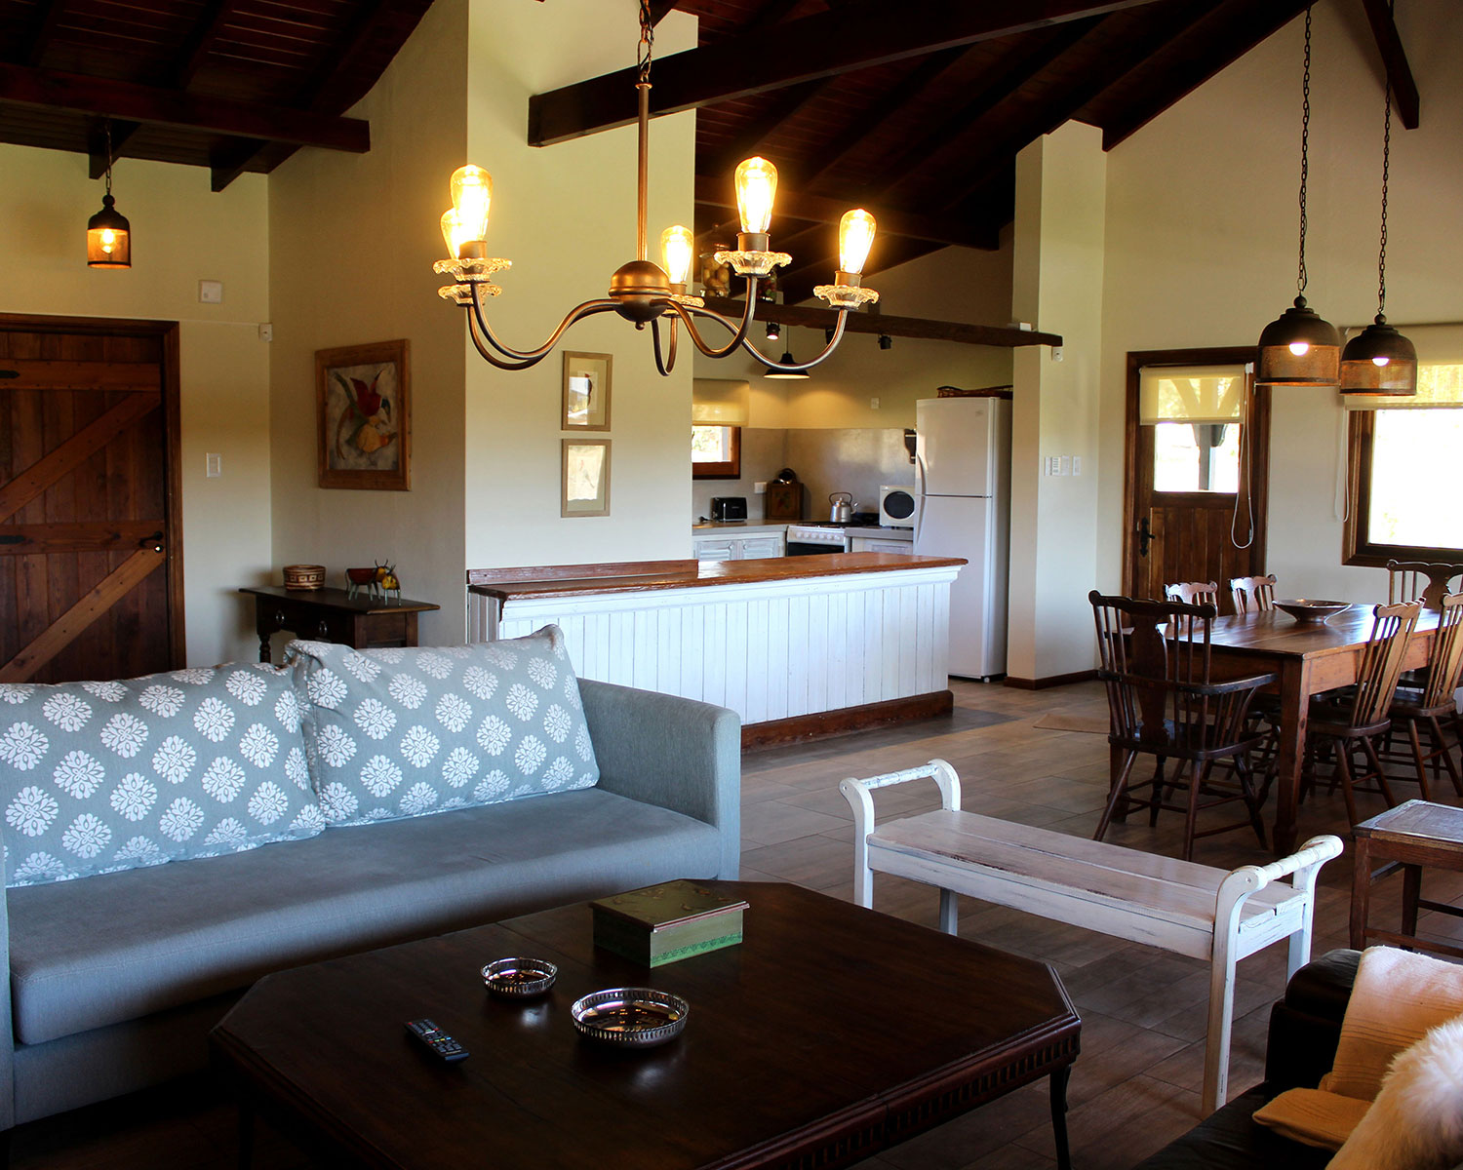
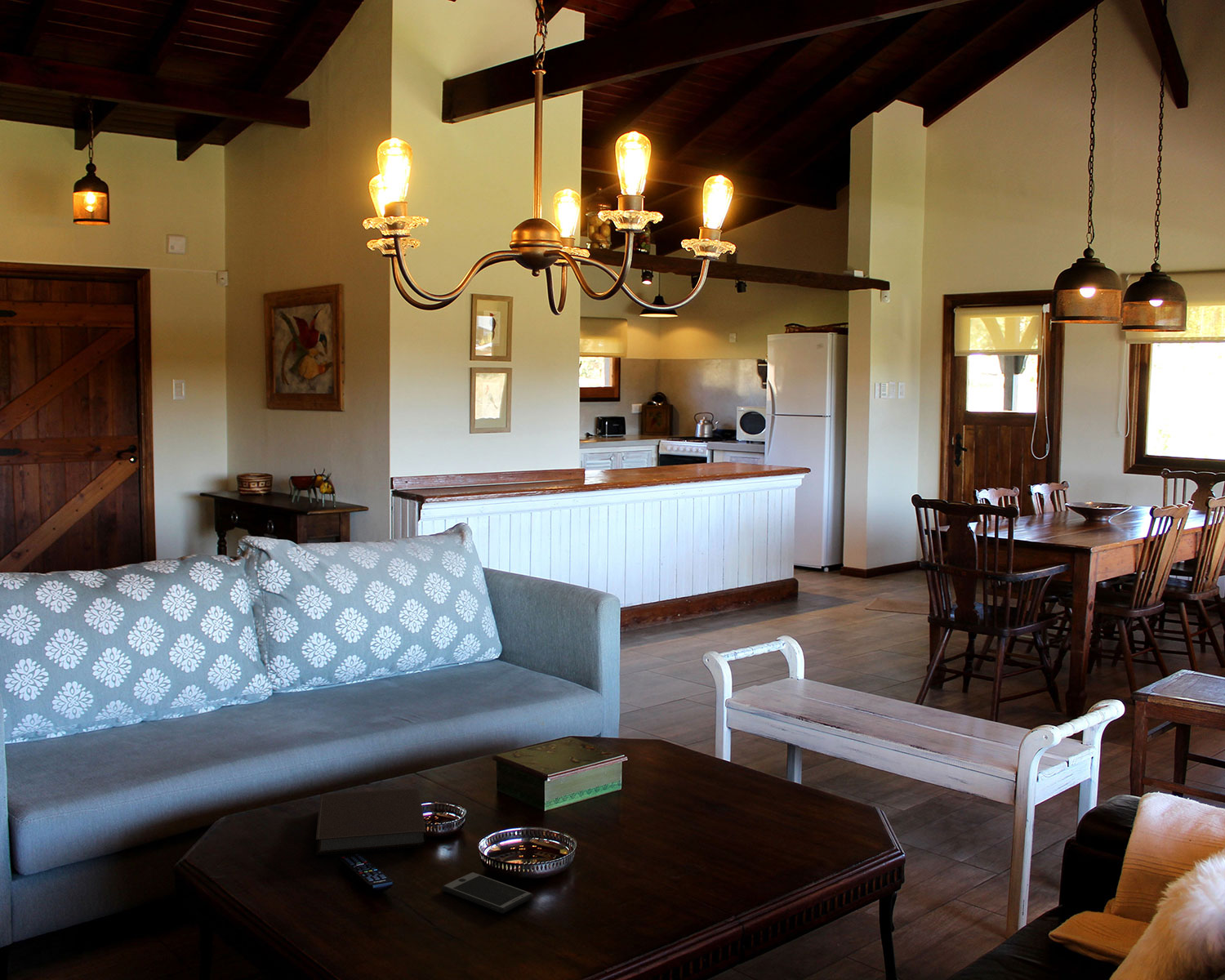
+ notebook [315,787,427,856]
+ smartphone [441,871,534,914]
